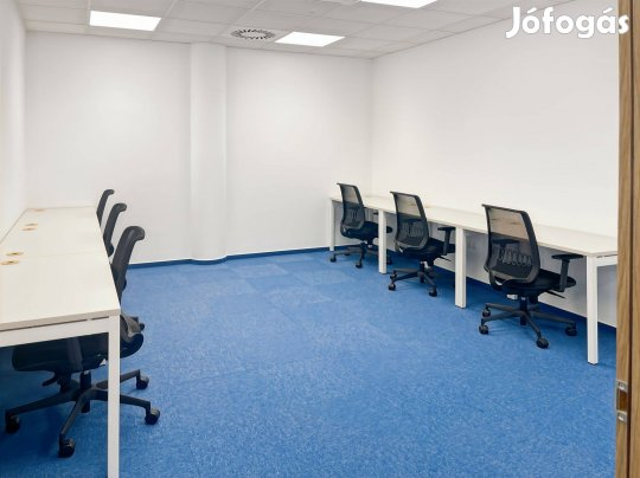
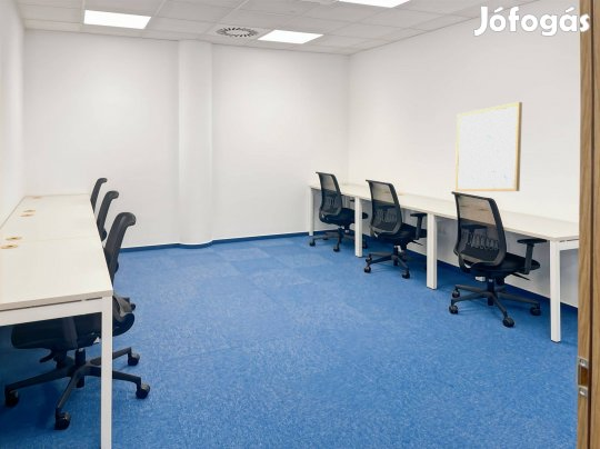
+ wall art [454,101,523,192]
